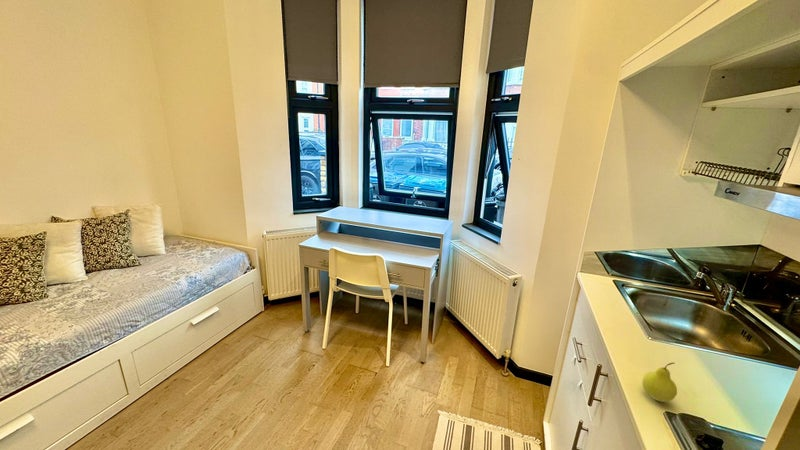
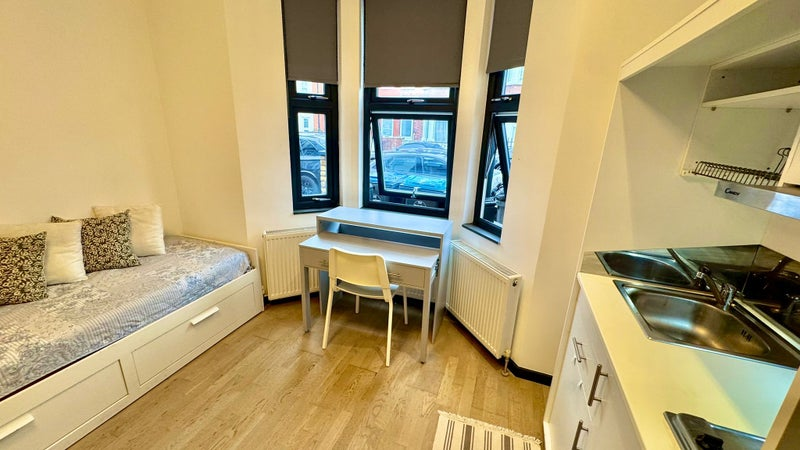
- fruit [641,361,678,403]
